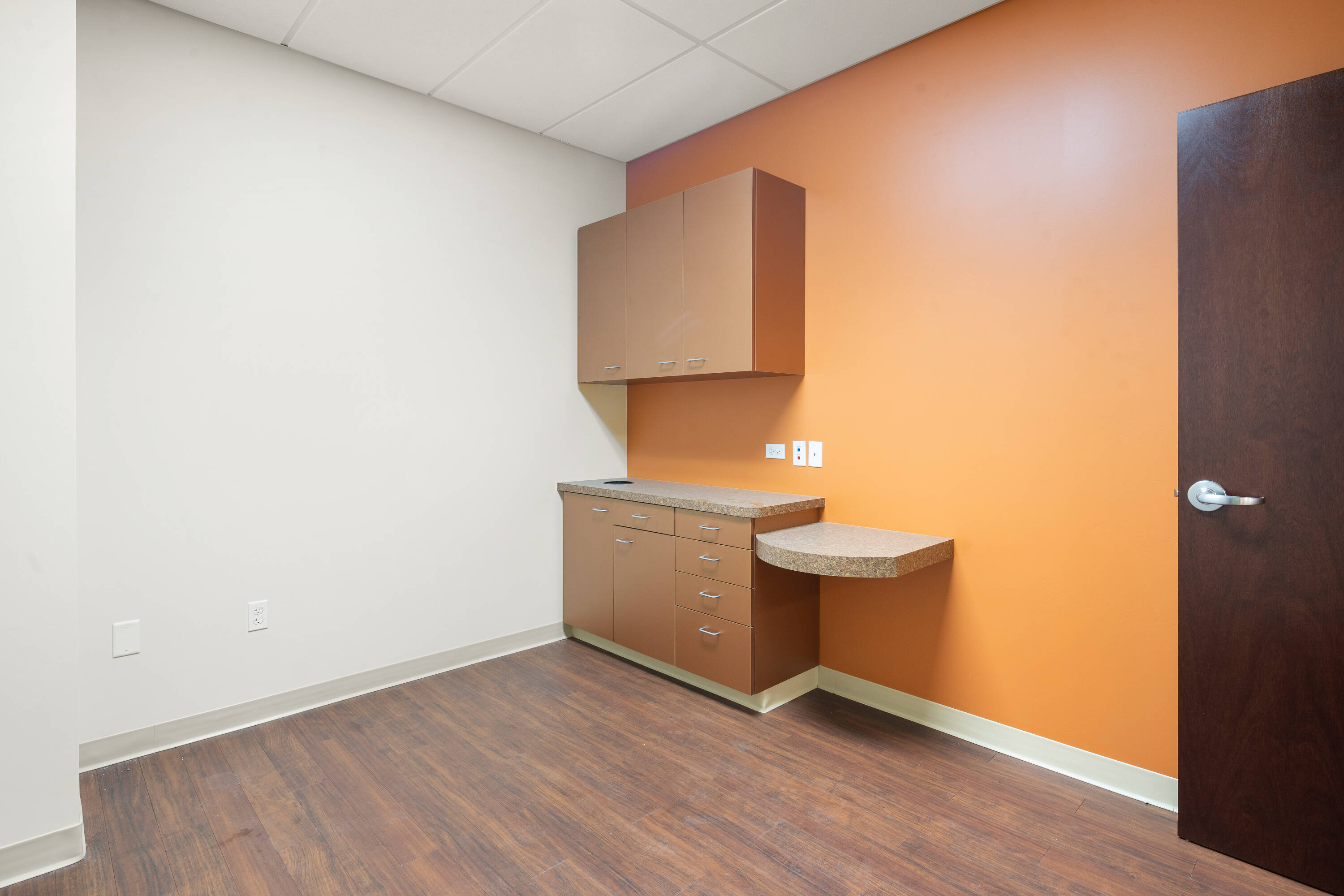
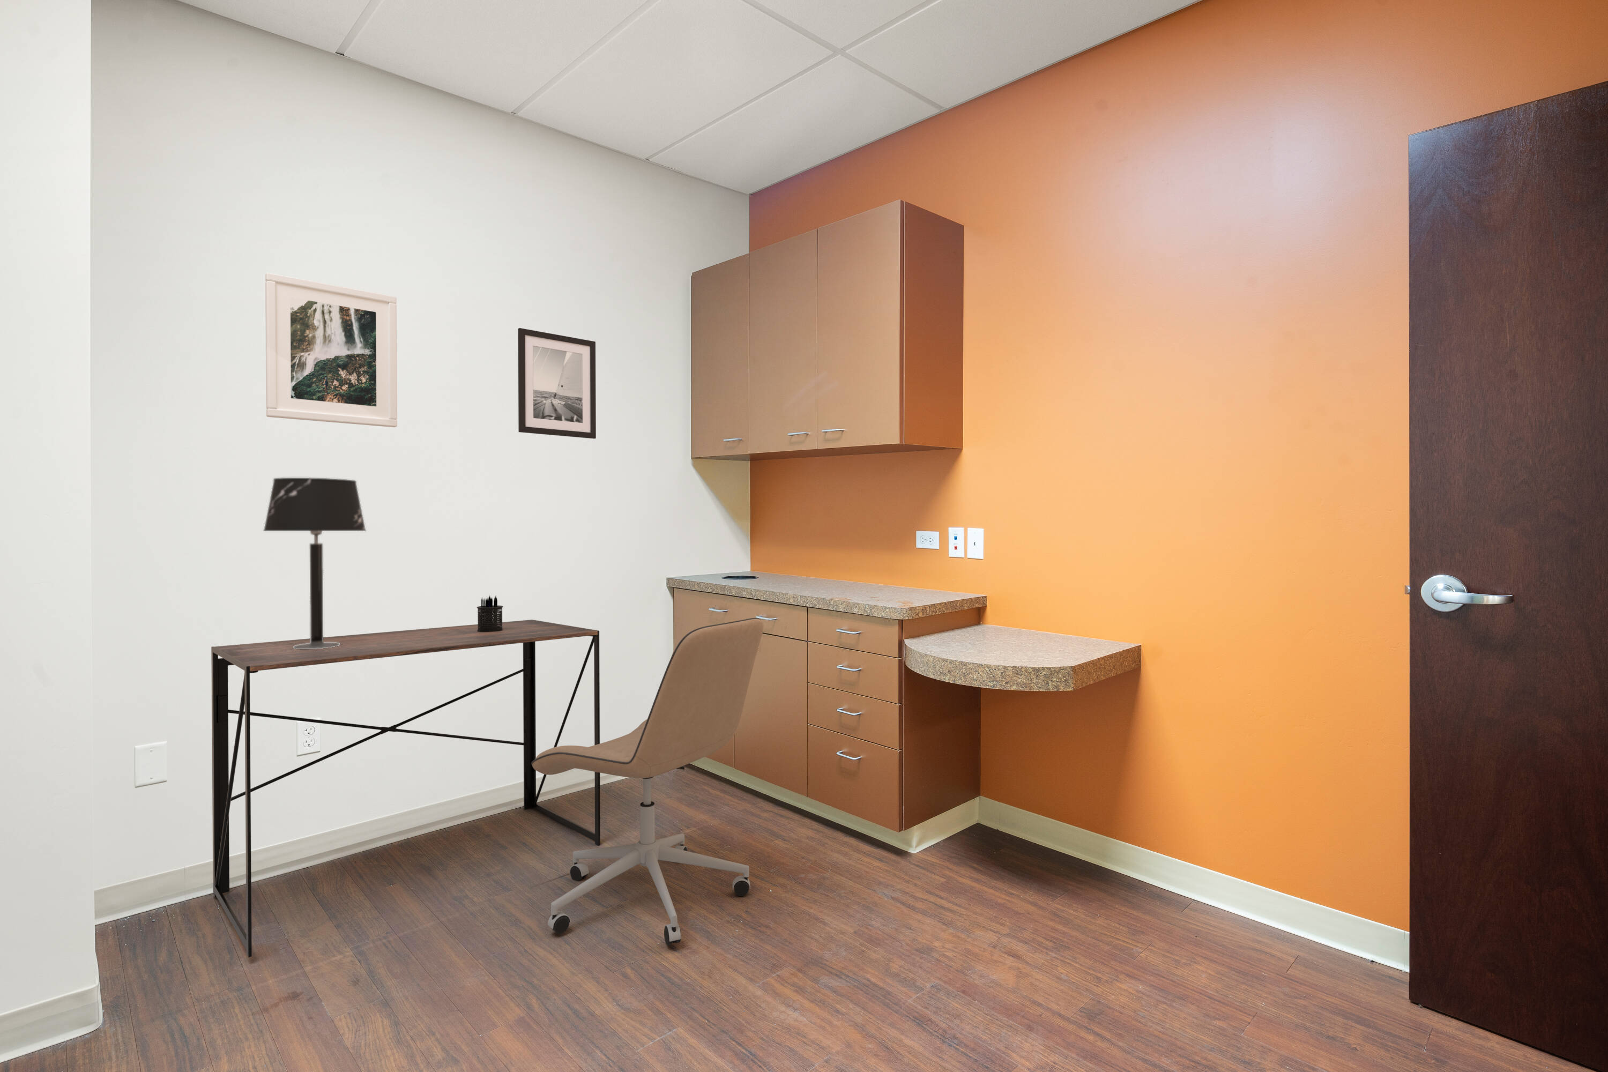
+ pen holder [476,595,504,632]
+ office chair [531,617,765,945]
+ table lamp [263,477,366,650]
+ desk [211,619,601,958]
+ wall art [517,328,597,439]
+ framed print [264,273,397,428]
